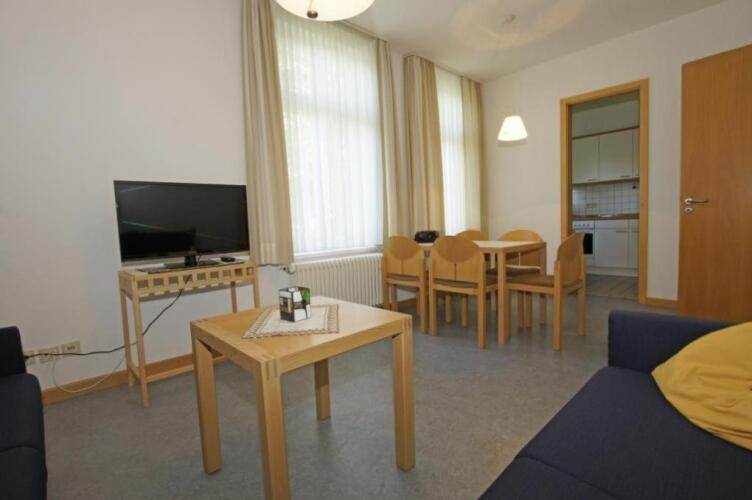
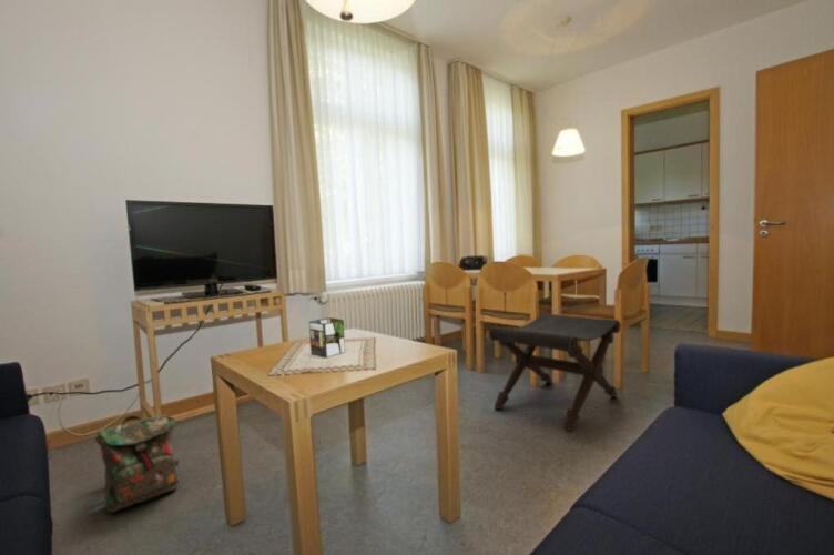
+ backpack [94,413,180,514]
+ footstool [488,312,622,432]
